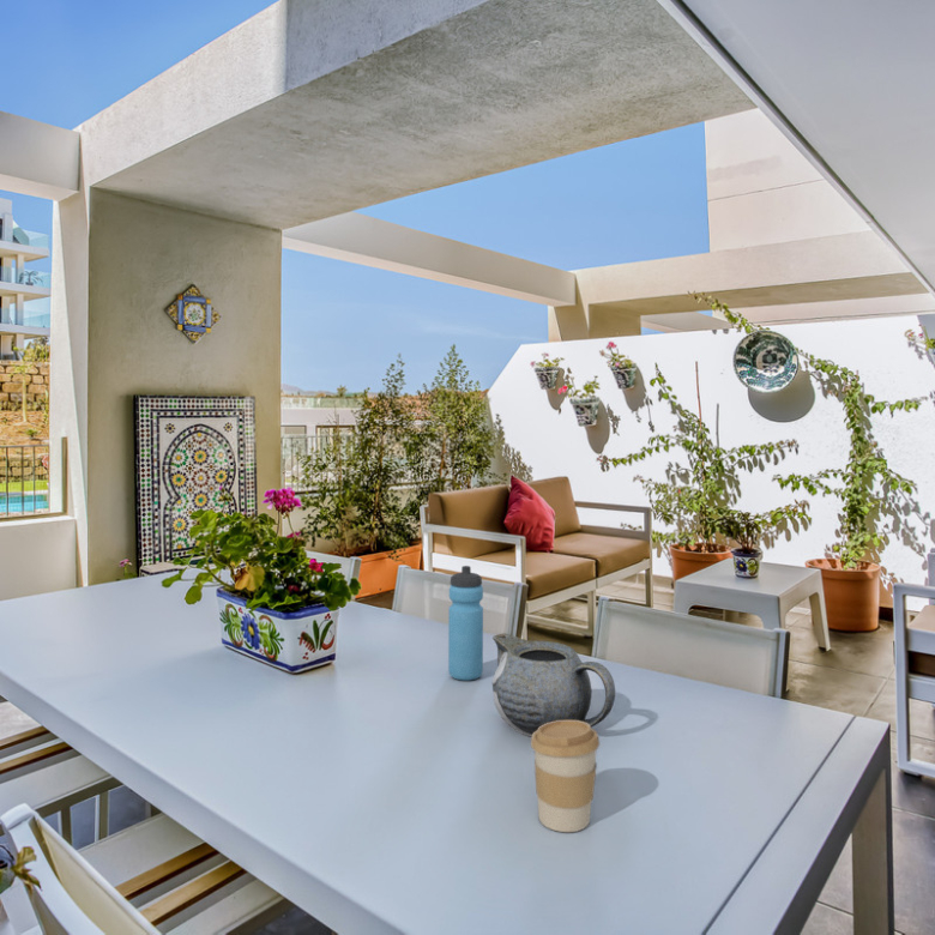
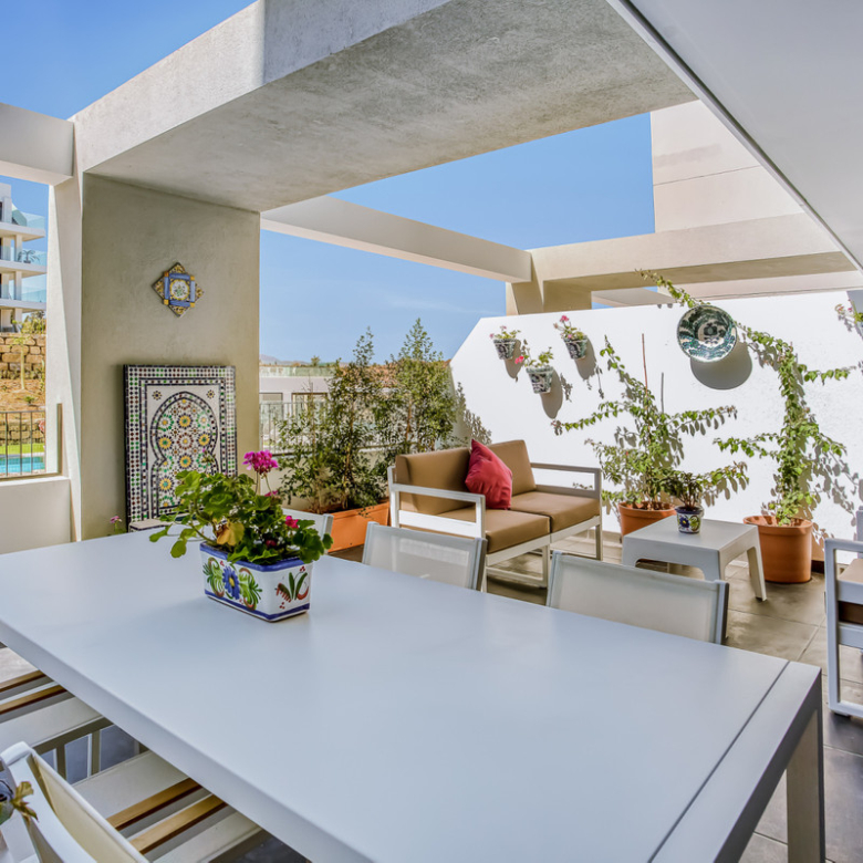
- coffee cup [530,720,601,833]
- water bottle [447,565,484,682]
- teapot [491,633,616,737]
